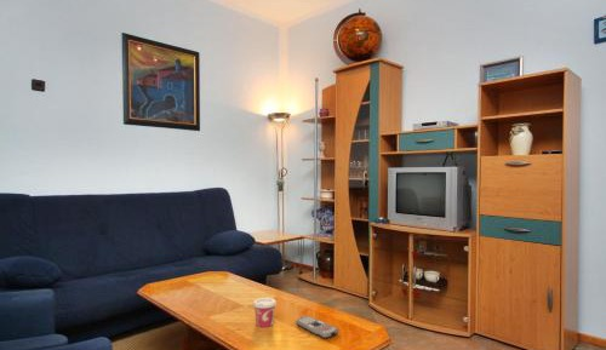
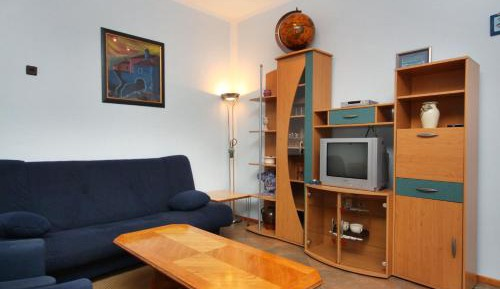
- cup [252,297,278,328]
- remote control [295,315,339,339]
